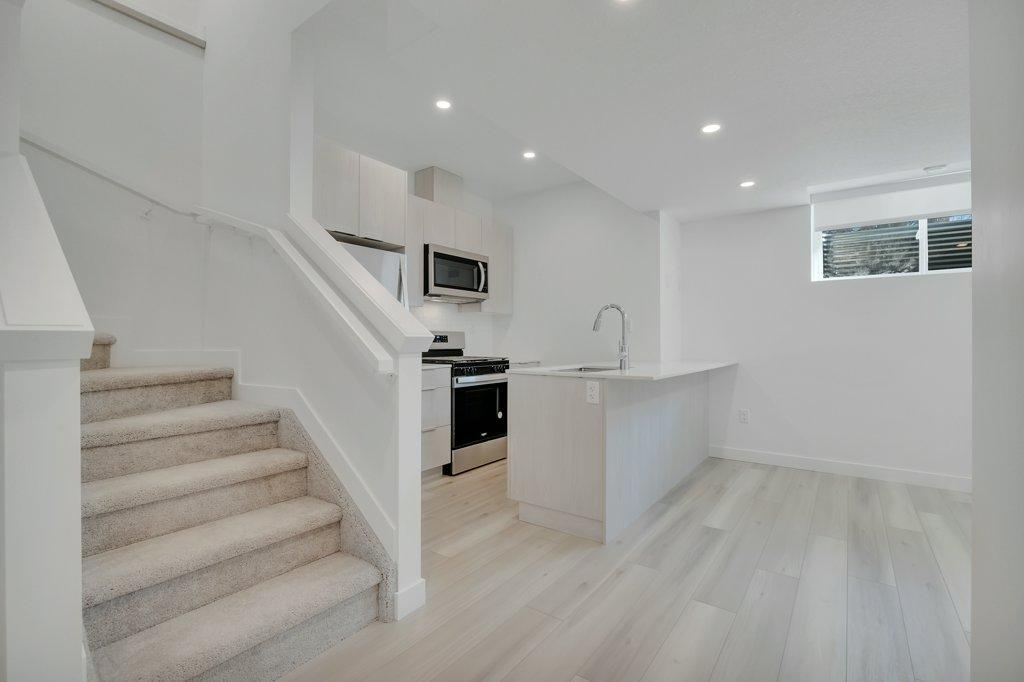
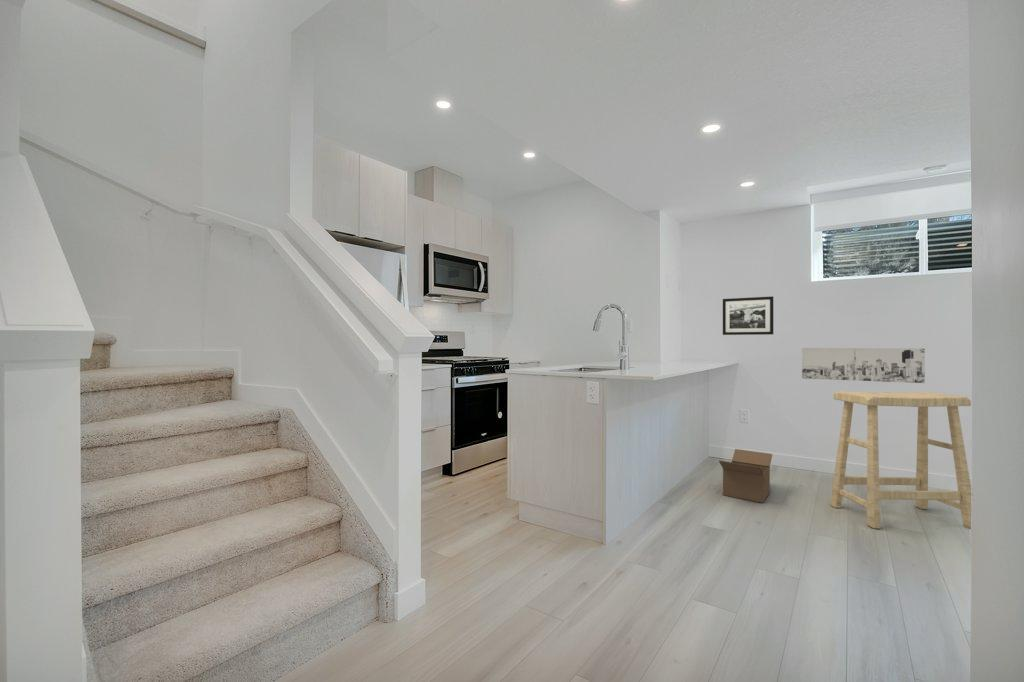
+ wall art [801,347,926,384]
+ stool [829,390,972,530]
+ picture frame [722,295,774,336]
+ box [718,448,773,504]
